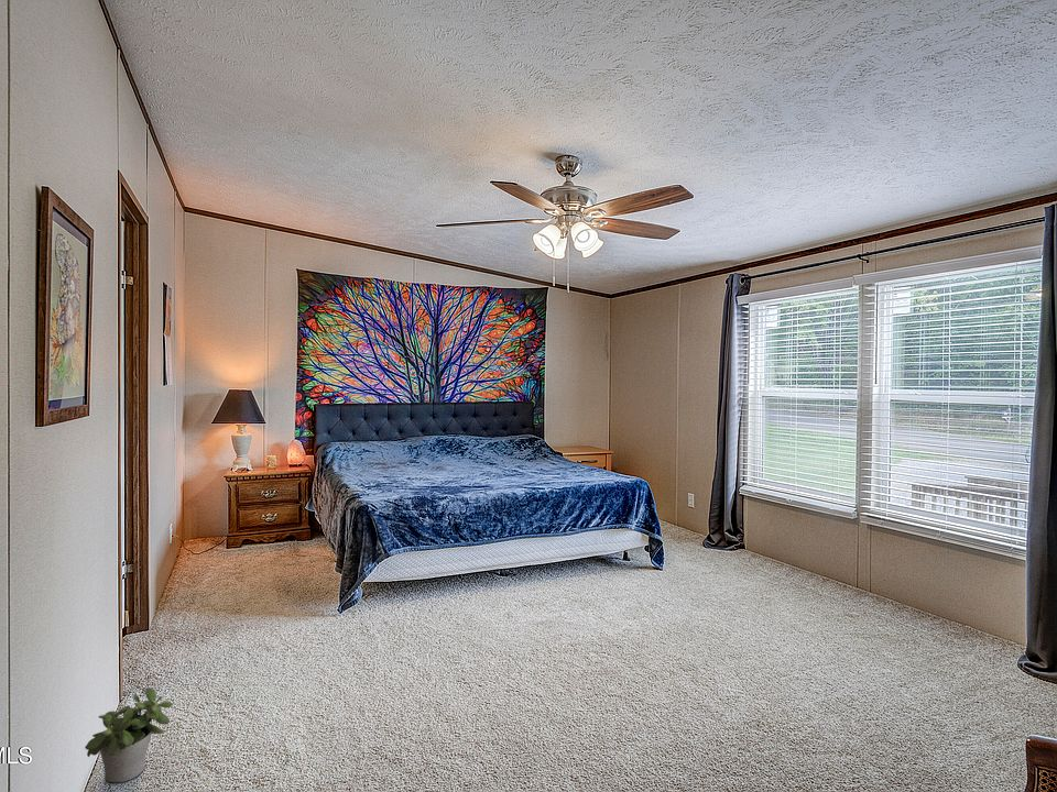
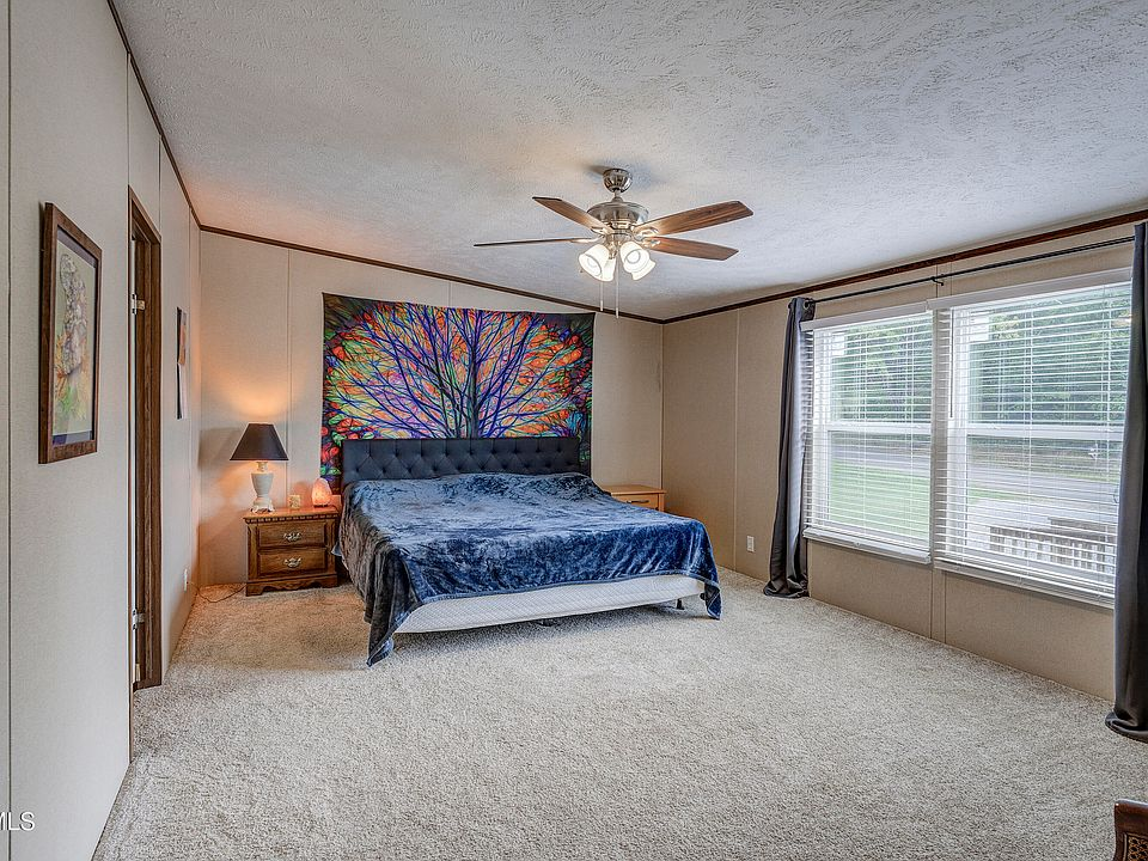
- potted plant [84,686,174,783]
